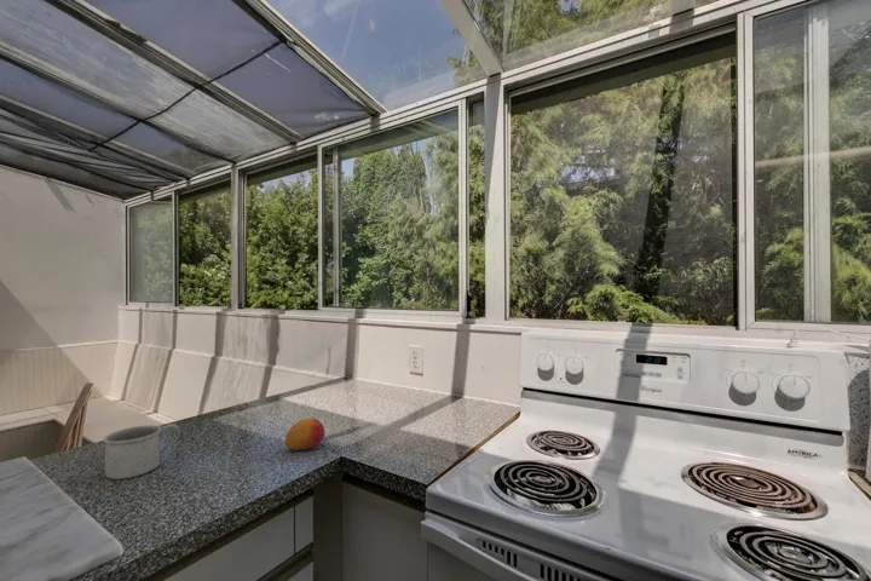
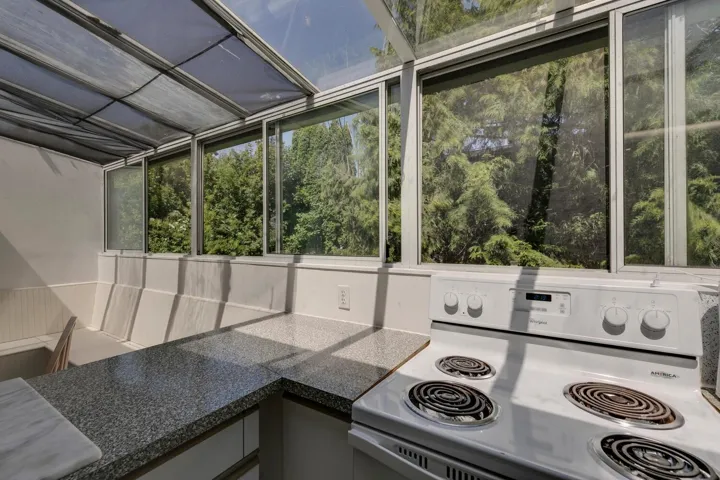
- mug [102,424,181,481]
- fruit [284,416,325,451]
